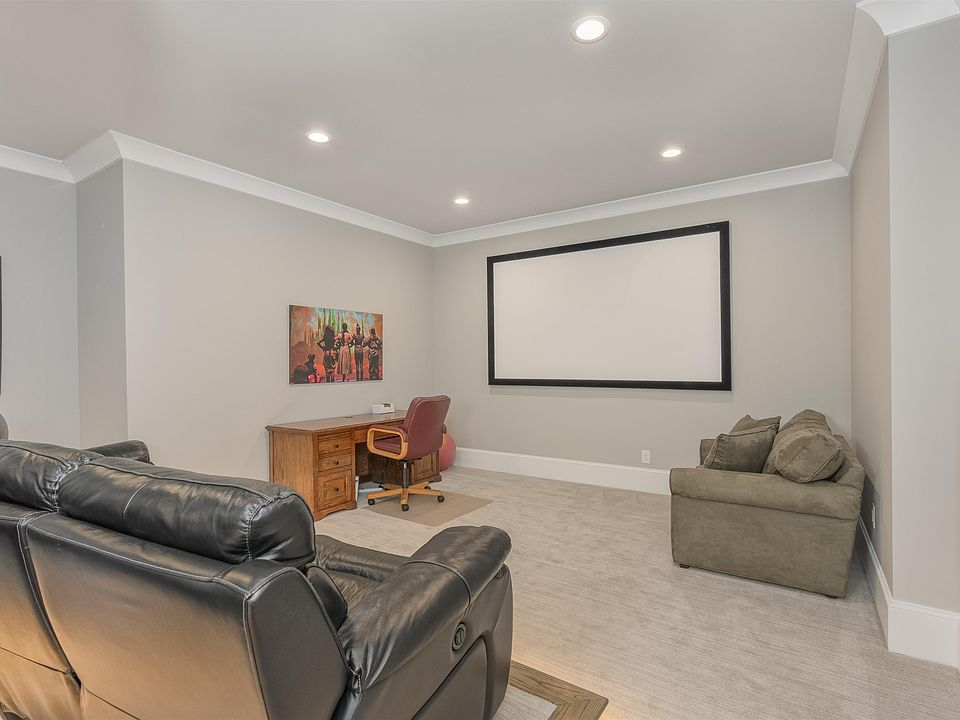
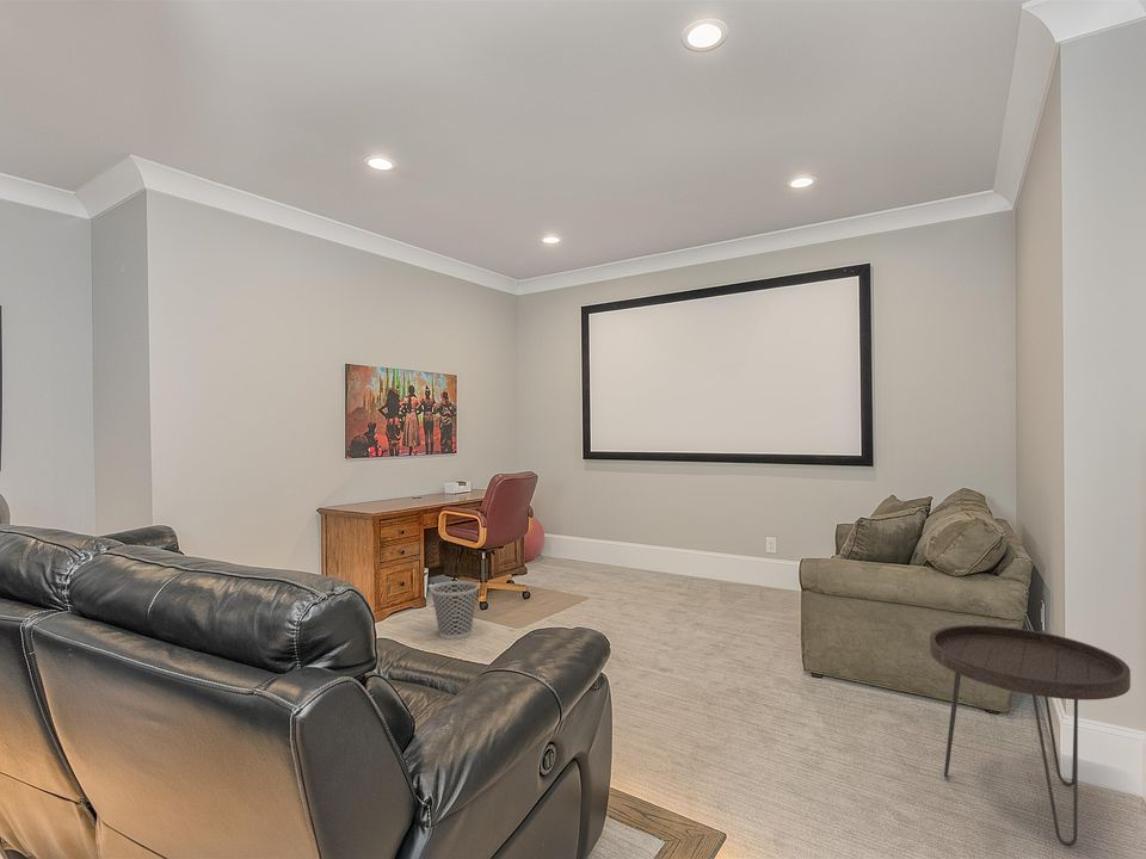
+ side table [929,624,1132,847]
+ wastebasket [429,580,480,641]
